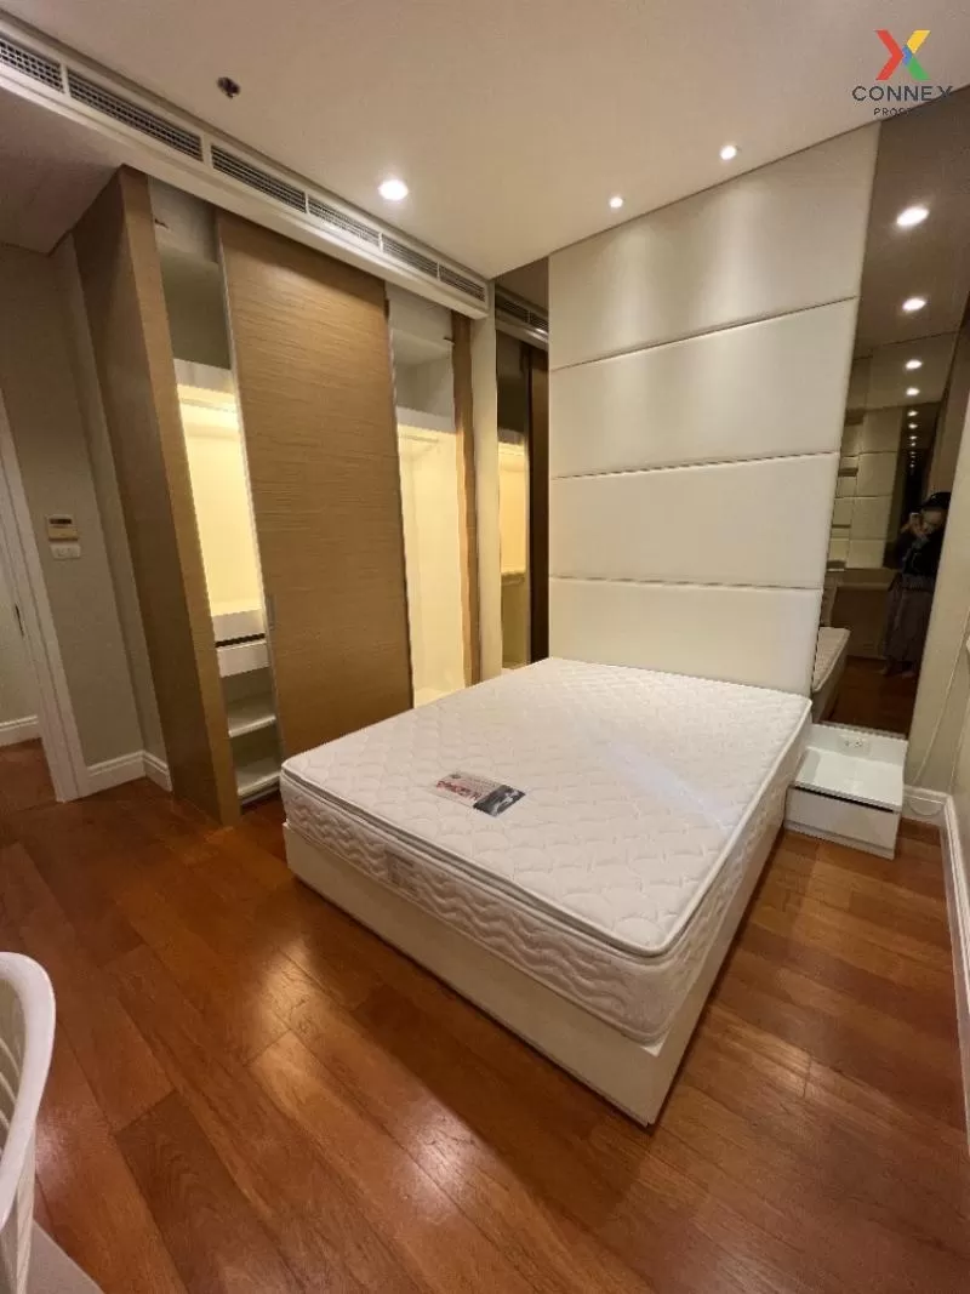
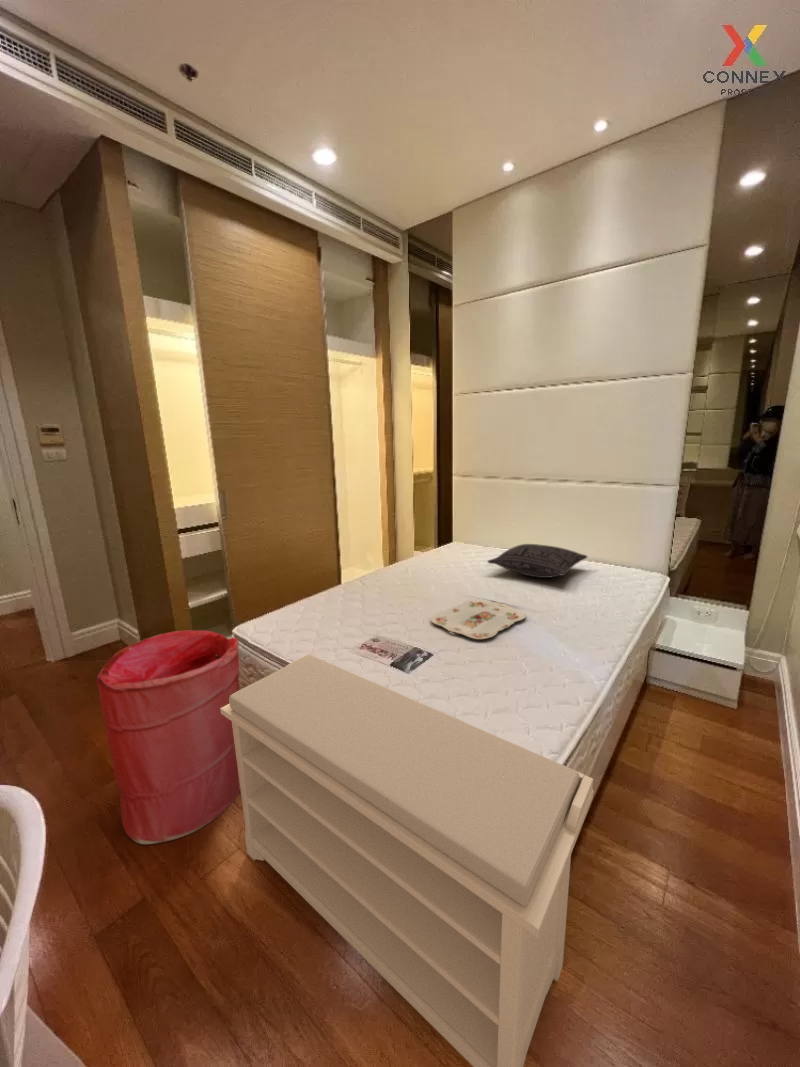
+ serving tray [430,598,527,640]
+ bench [220,653,595,1067]
+ pillow [486,543,588,579]
+ laundry hamper [95,630,241,845]
